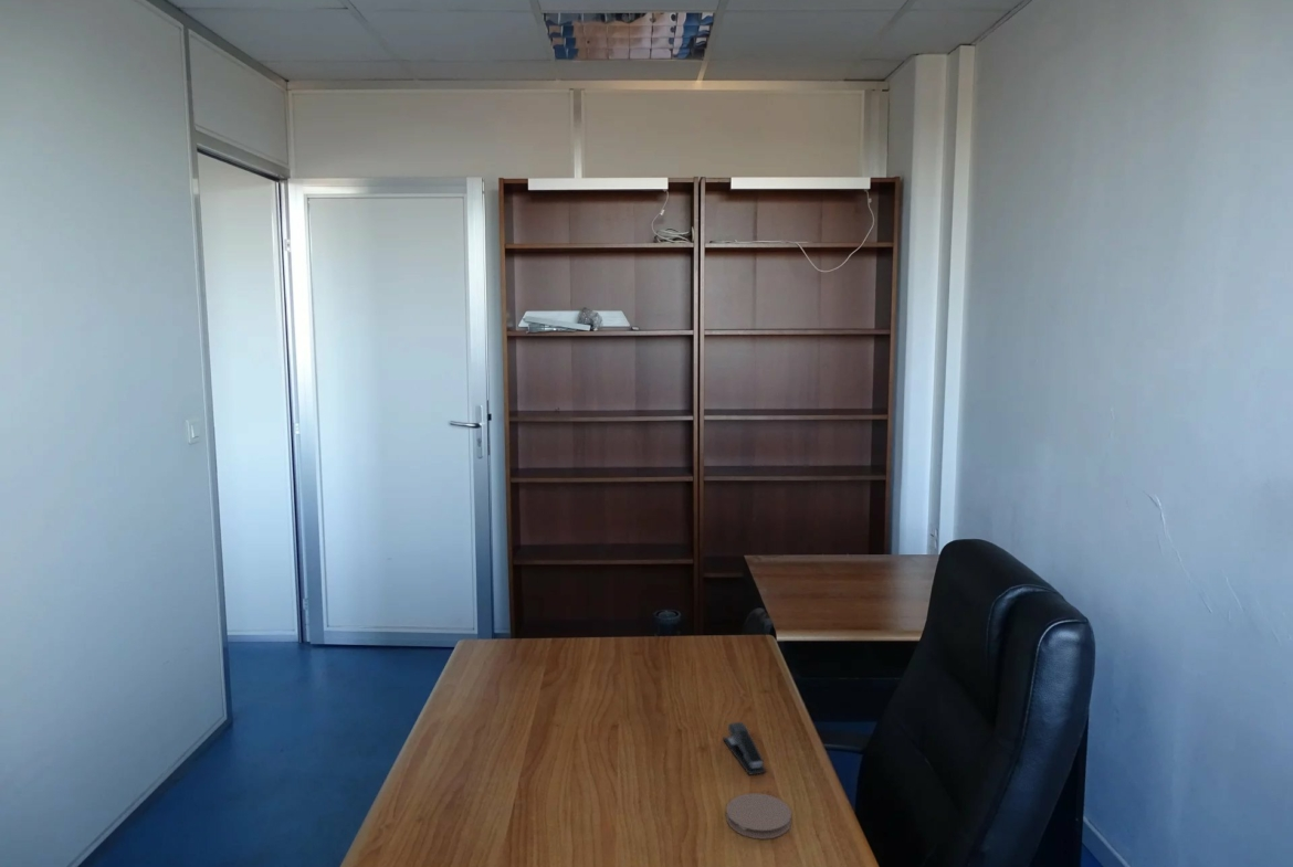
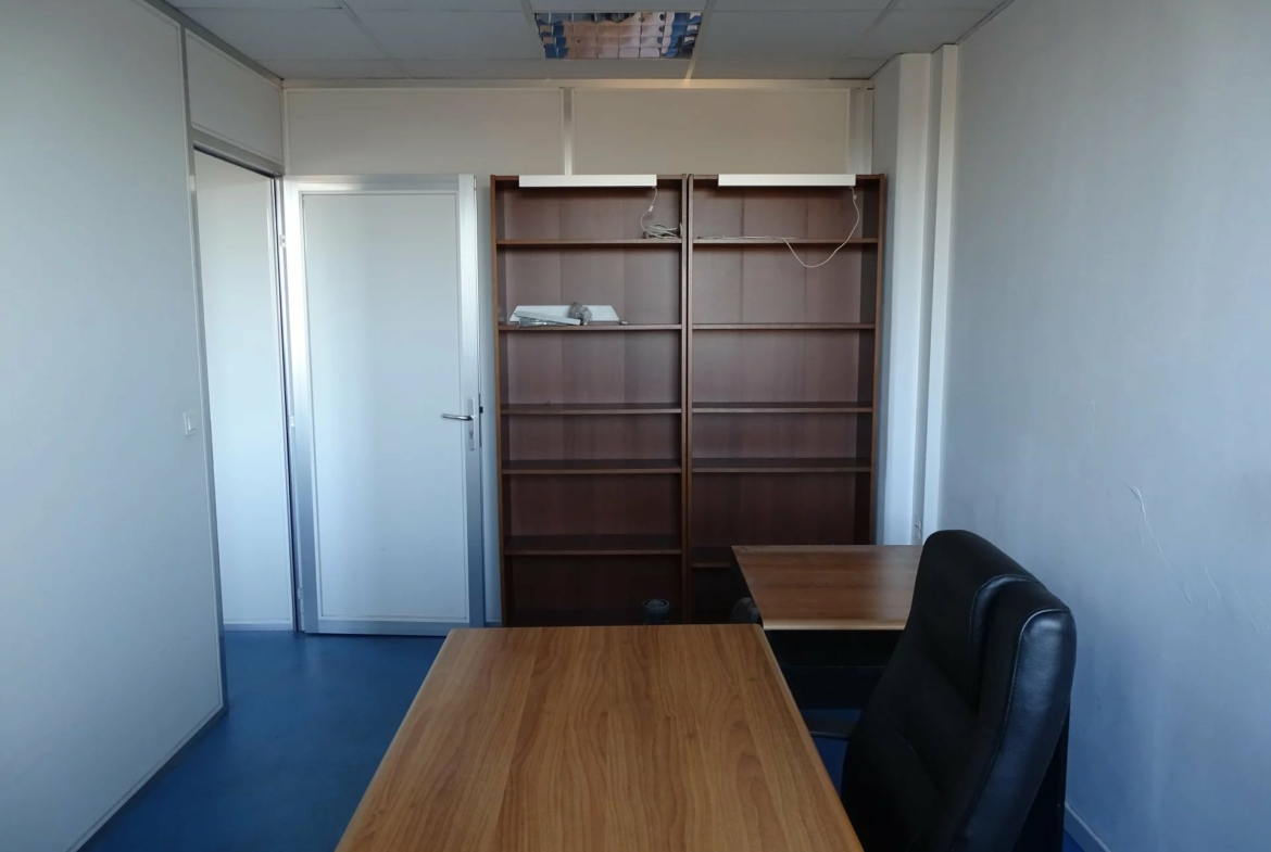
- coaster [725,792,792,840]
- stapler [722,721,767,776]
